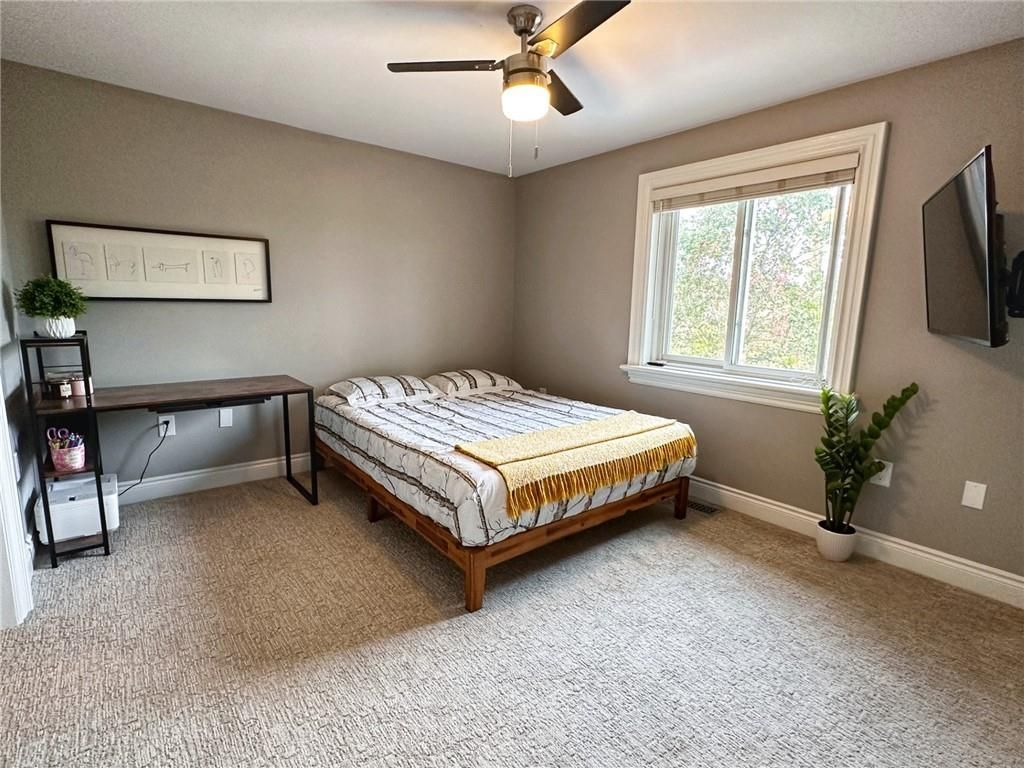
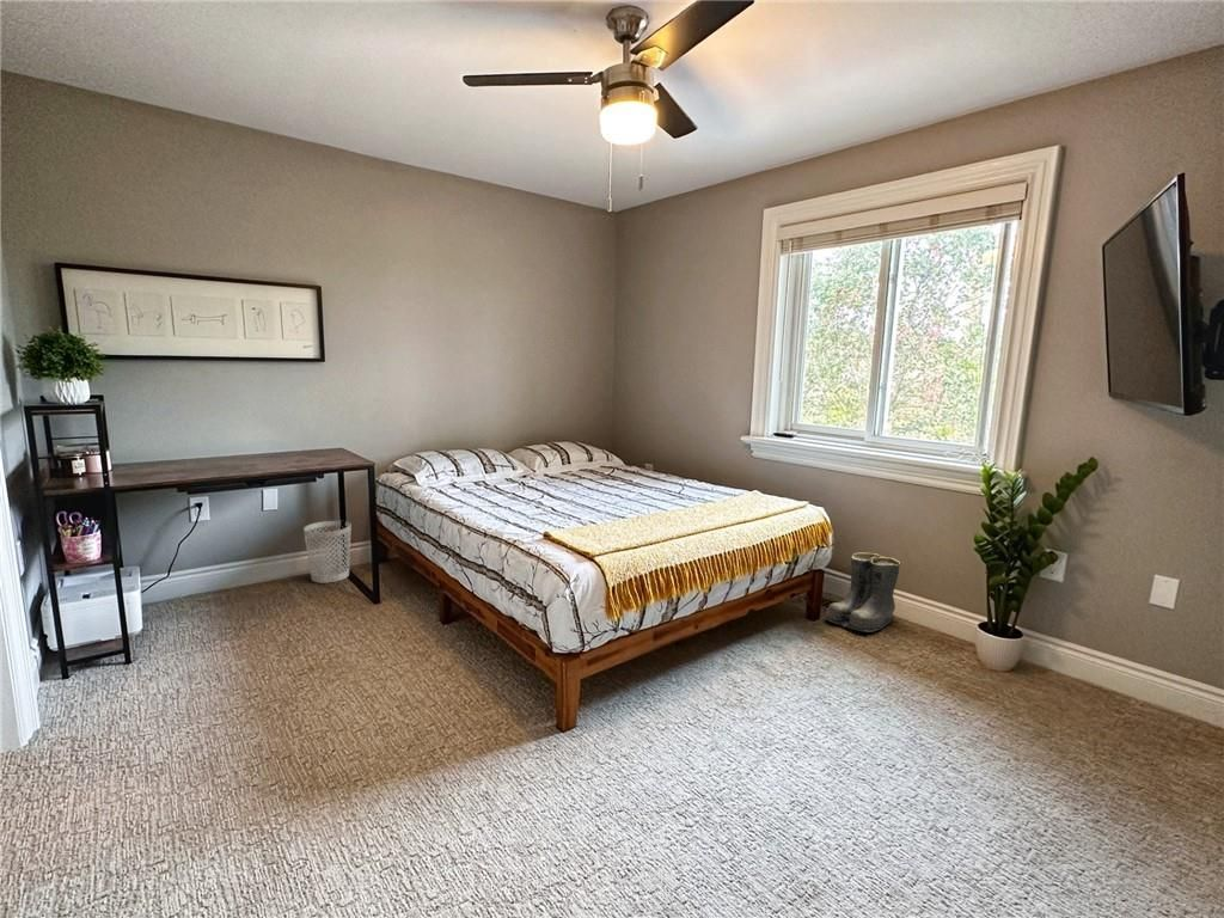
+ boots [824,551,901,634]
+ wastebasket [302,520,353,585]
